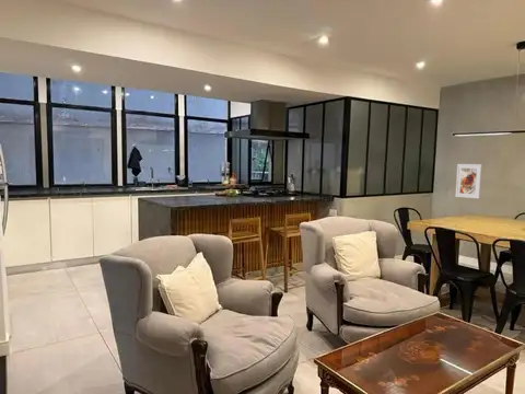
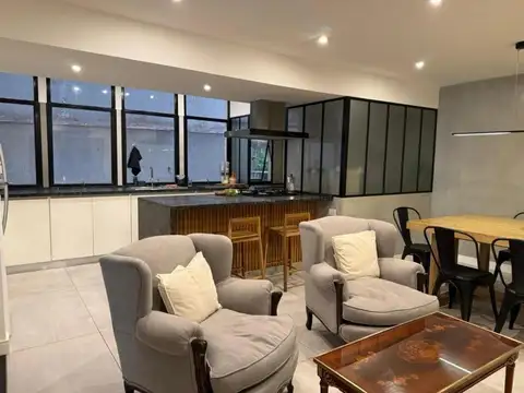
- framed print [454,163,483,199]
